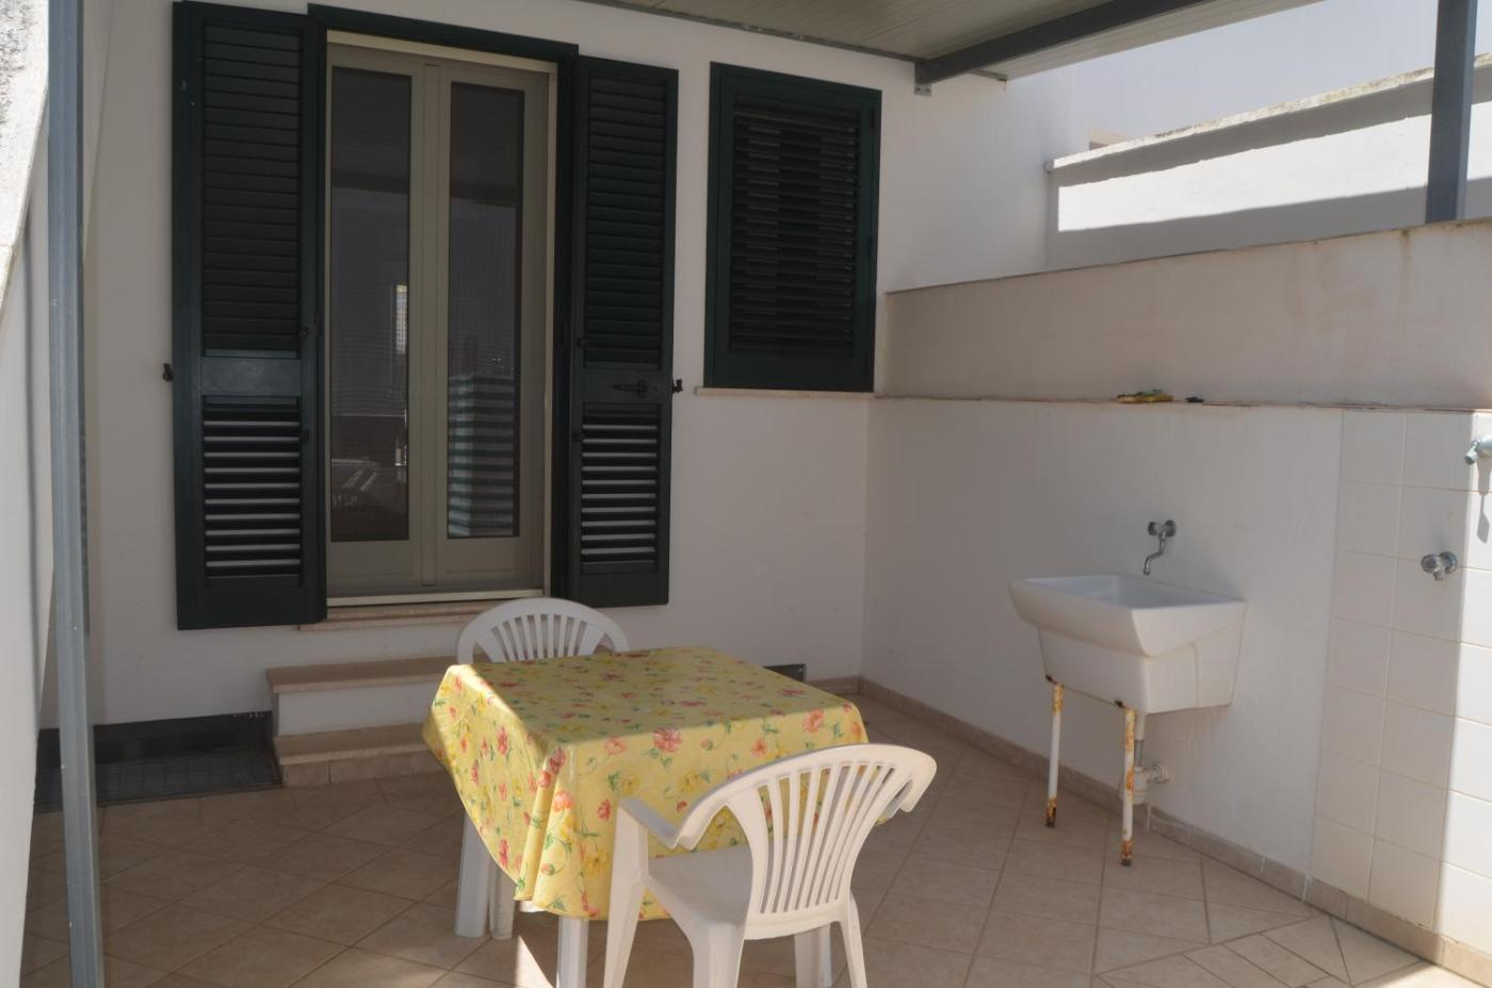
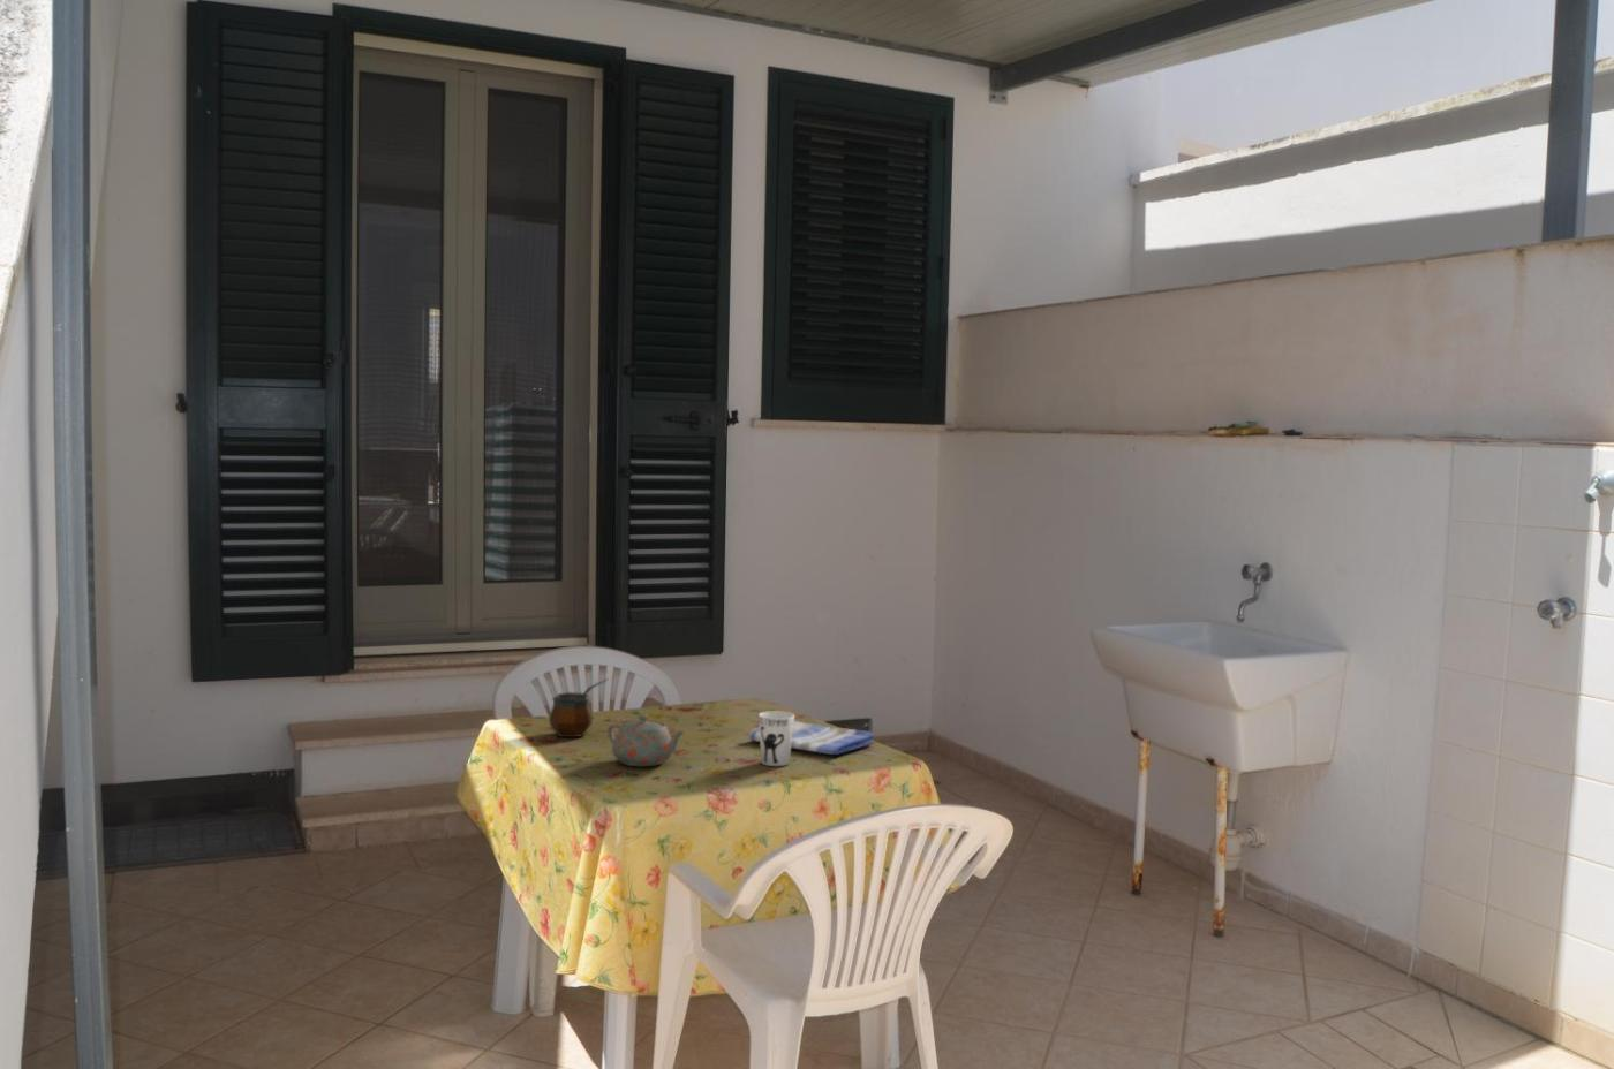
+ gourd [548,678,609,739]
+ teapot [605,713,686,767]
+ dish towel [747,718,875,755]
+ cup [757,710,795,767]
